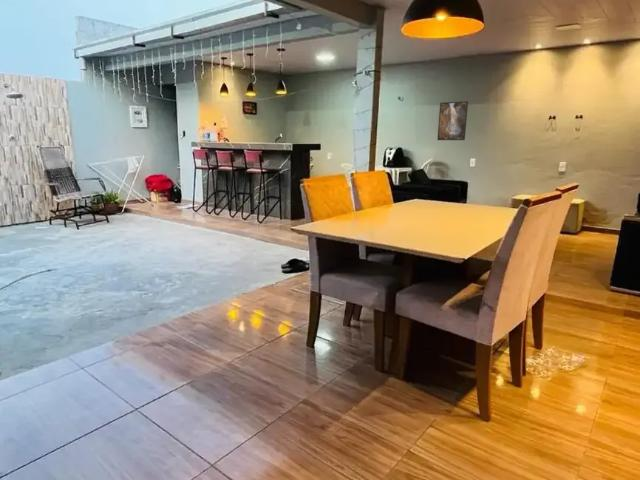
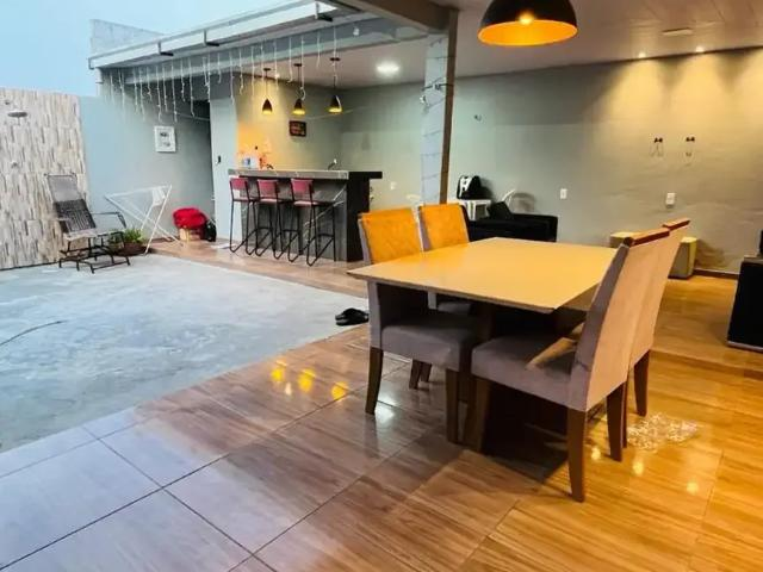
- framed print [436,100,469,141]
